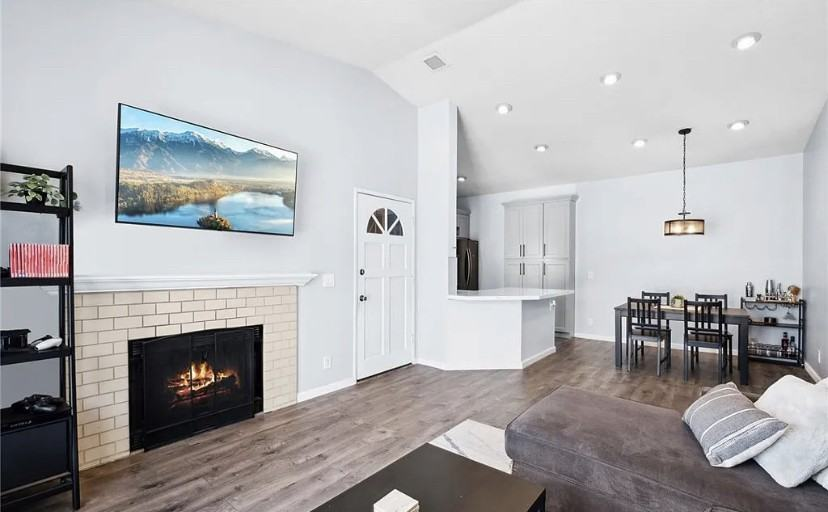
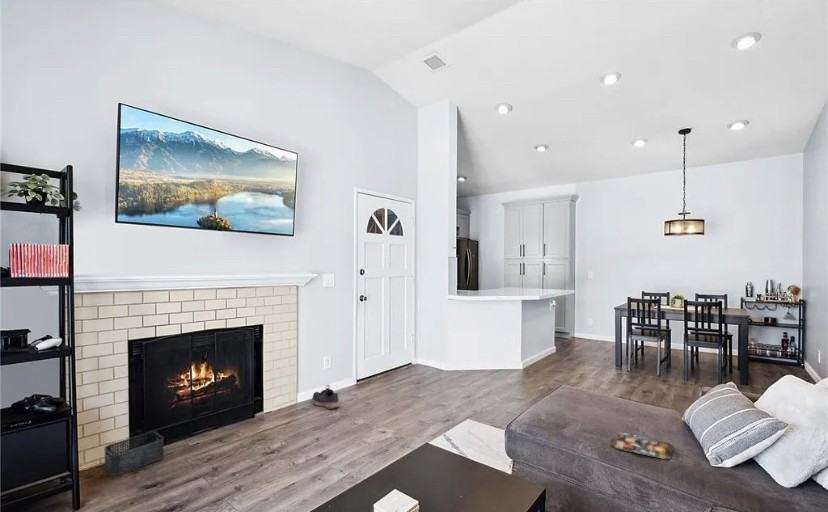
+ magazine [610,432,675,460]
+ storage bin [104,430,165,477]
+ shoe [311,384,341,410]
